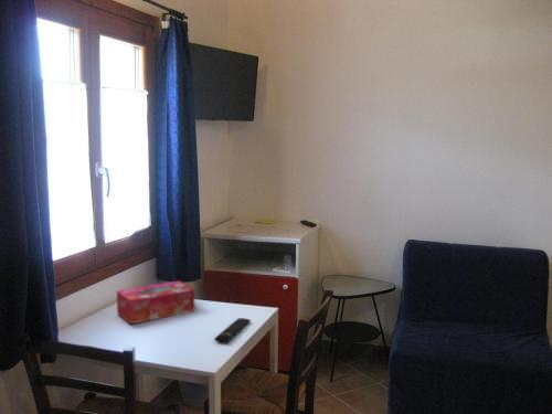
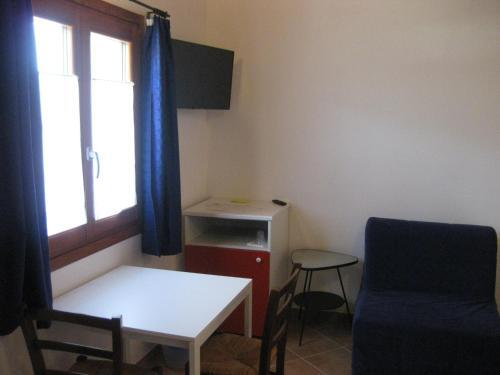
- remote control [213,317,252,344]
- tissue box [116,279,195,325]
